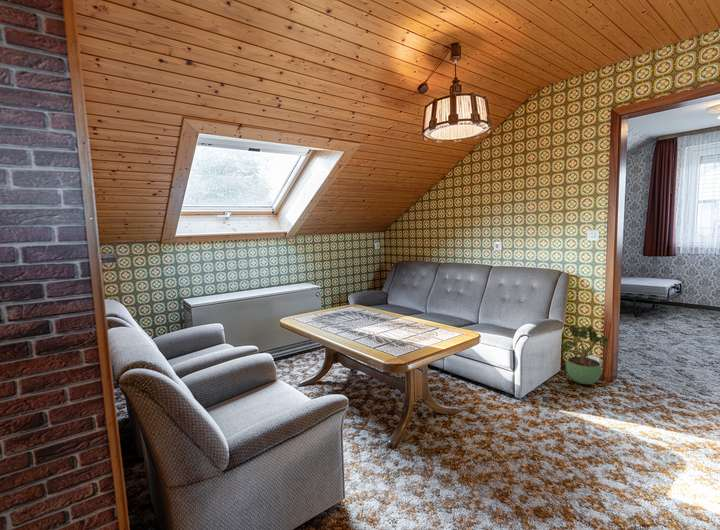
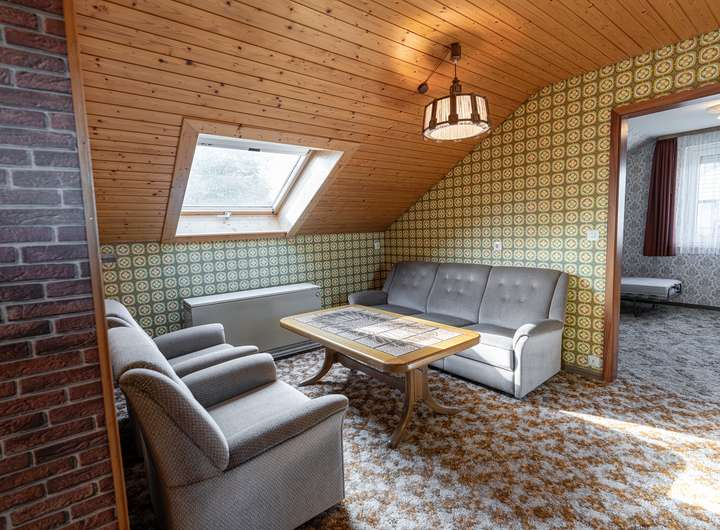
- potted plant [561,324,609,385]
